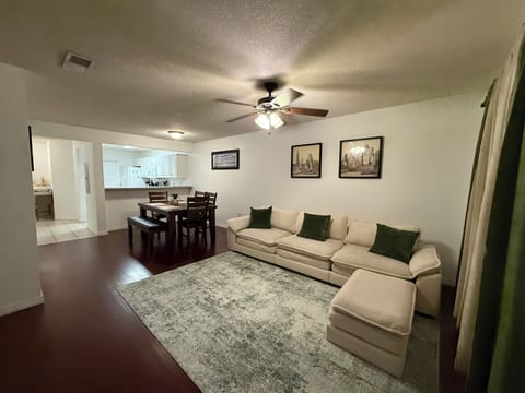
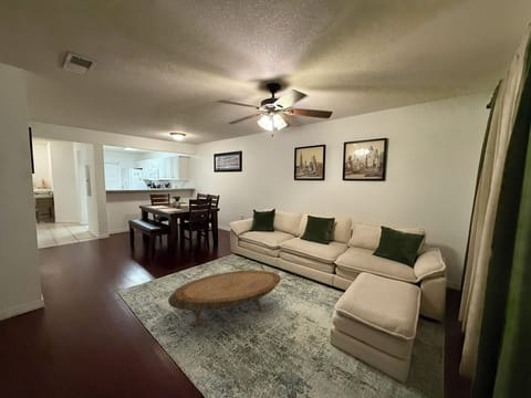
+ coffee table [167,270,281,328]
